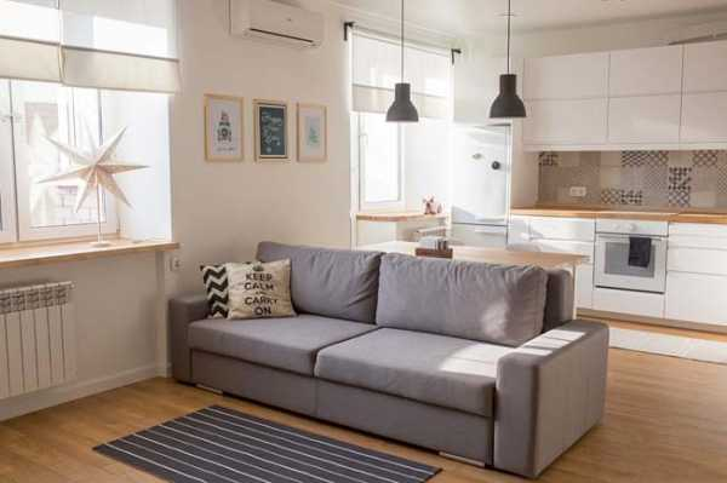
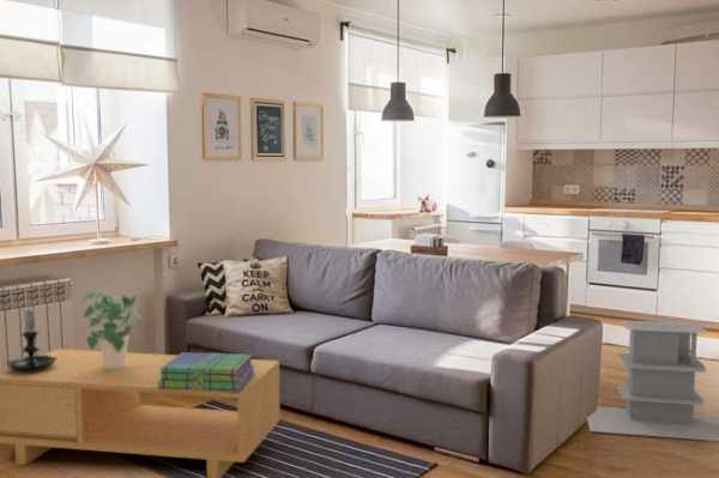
+ coffee table [0,347,280,478]
+ side table [586,319,719,442]
+ potted plant [79,290,144,370]
+ stack of books [158,351,255,392]
+ candle holder [6,304,56,373]
